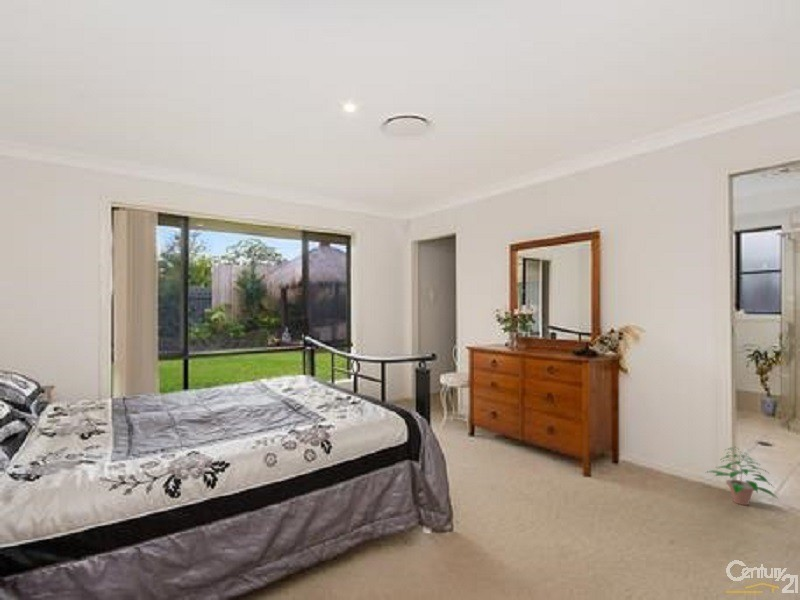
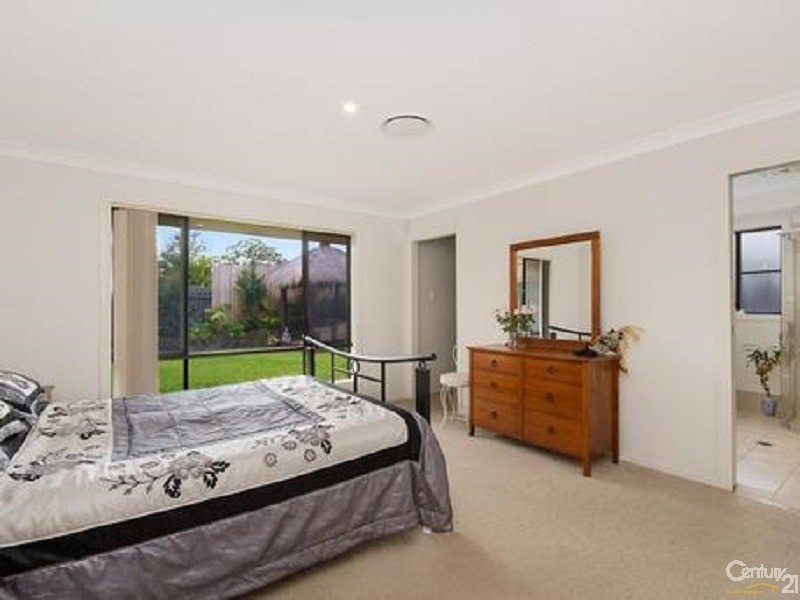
- potted plant [705,446,780,506]
